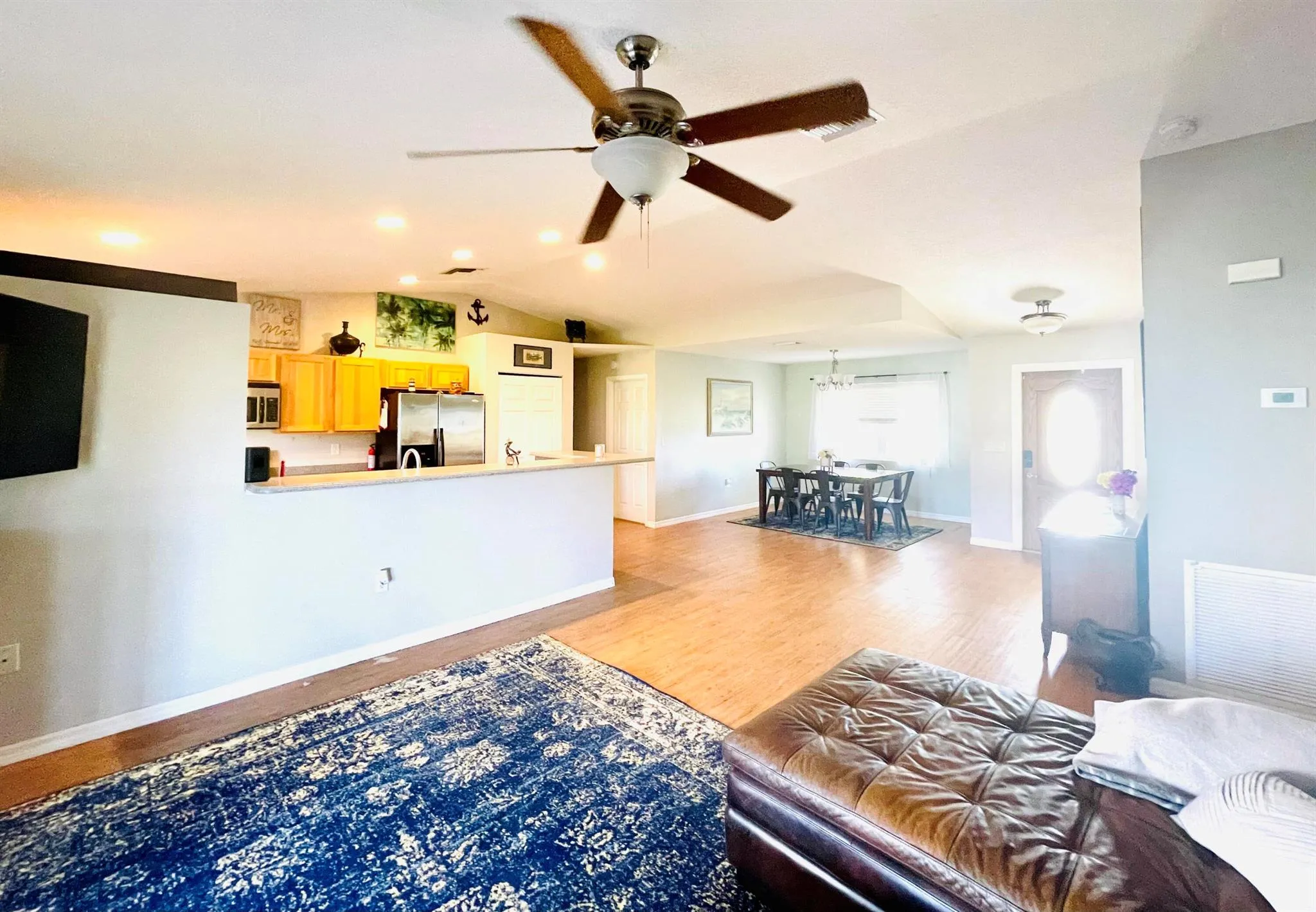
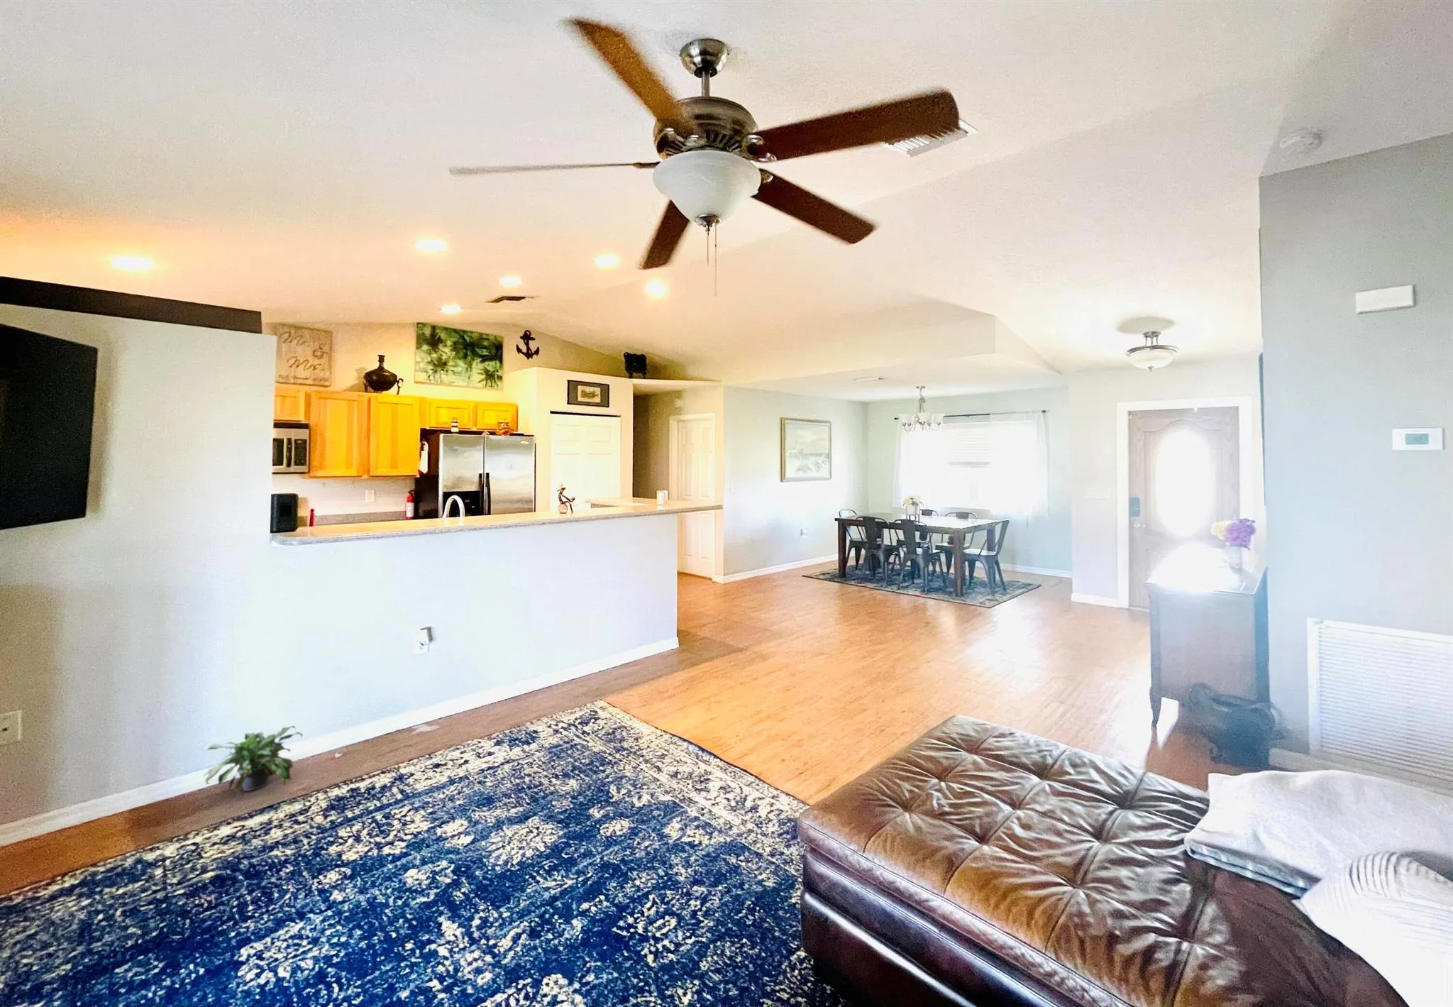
+ potted plant [203,725,304,794]
